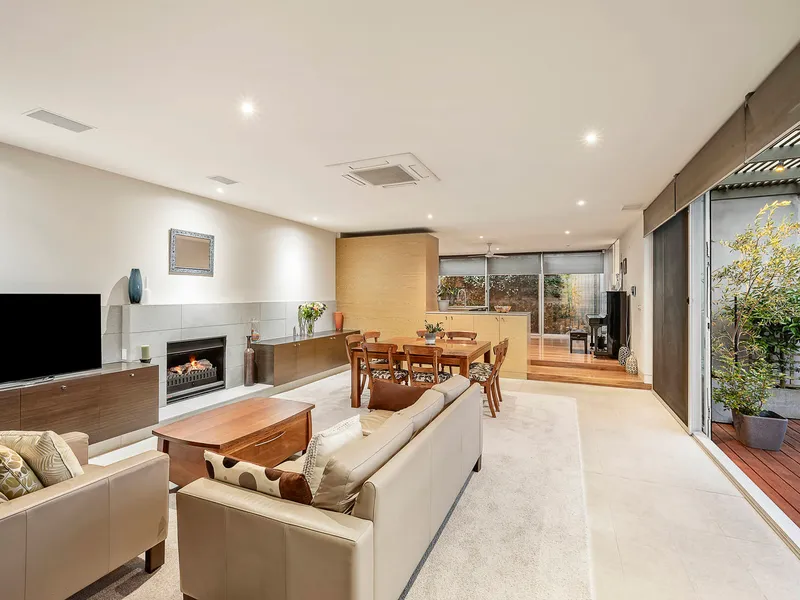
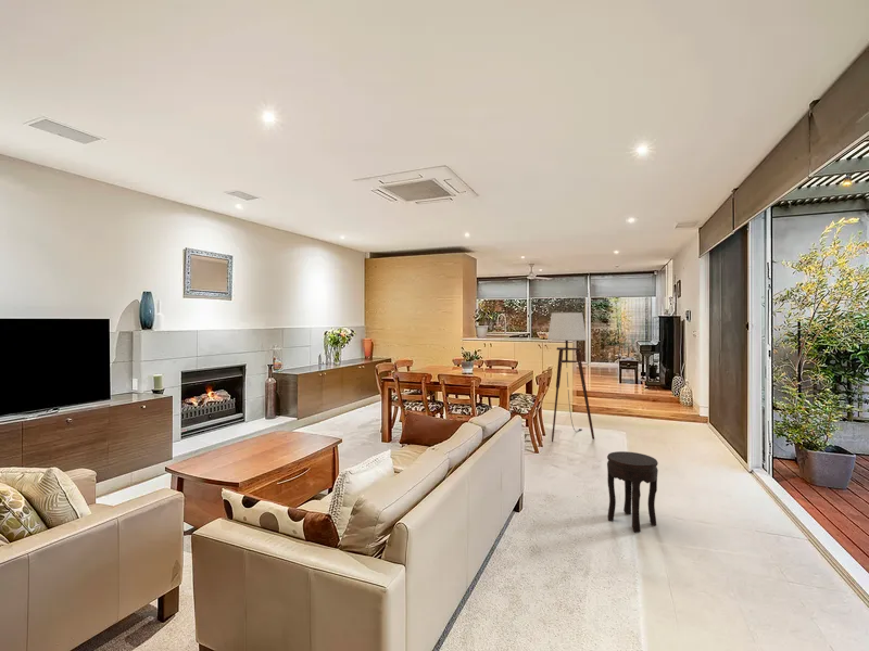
+ floor lamp [546,311,595,443]
+ side table [606,450,659,534]
